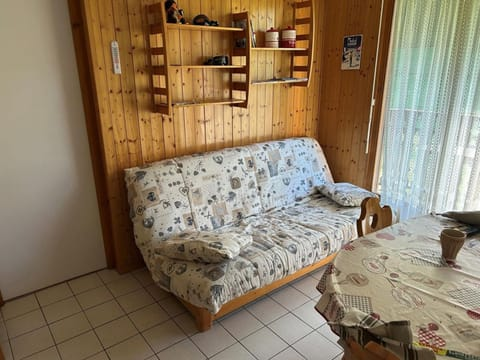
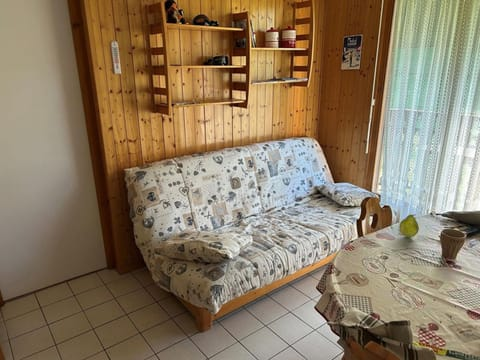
+ fruit [398,213,420,238]
